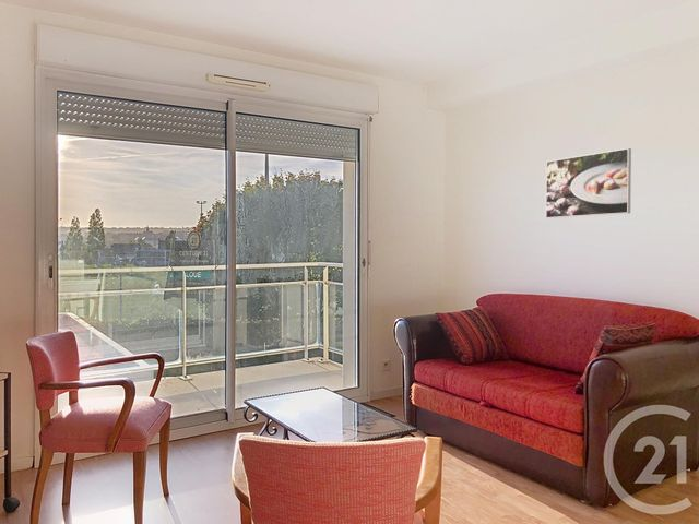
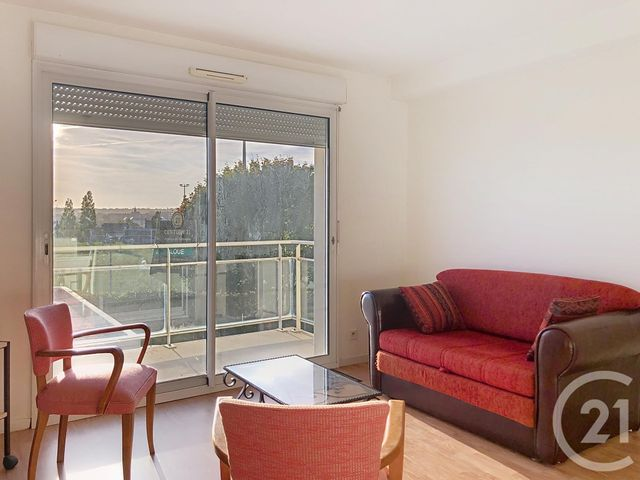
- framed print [545,147,632,219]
